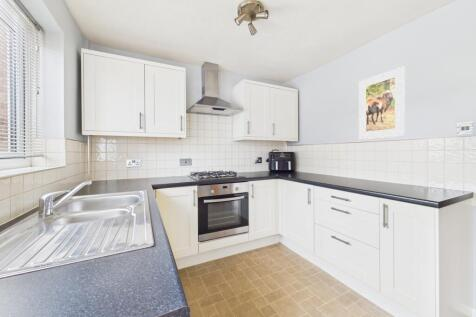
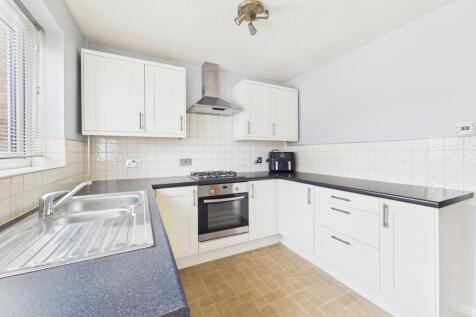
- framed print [358,65,406,140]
